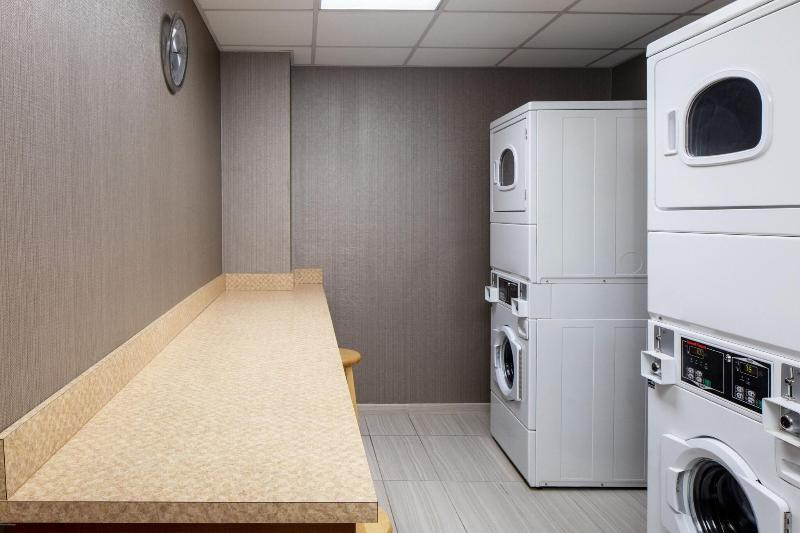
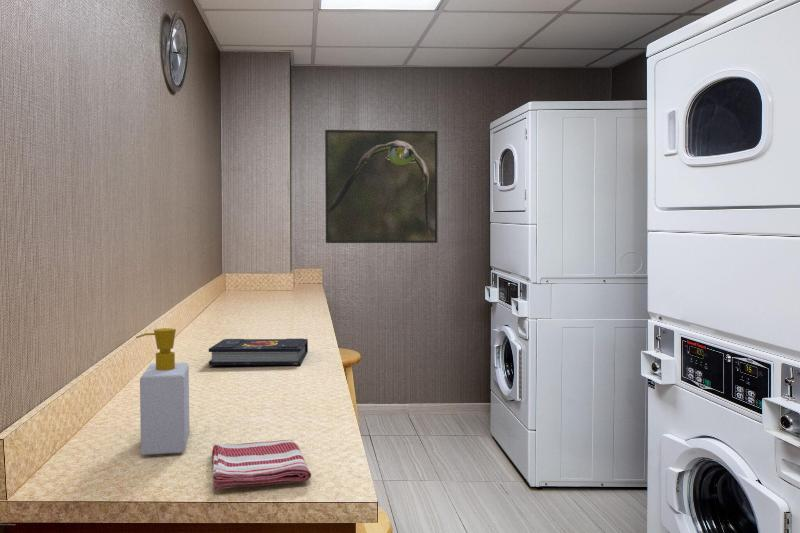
+ soap bottle [135,327,190,456]
+ book [208,338,309,366]
+ dish towel [211,439,312,490]
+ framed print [324,129,438,244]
